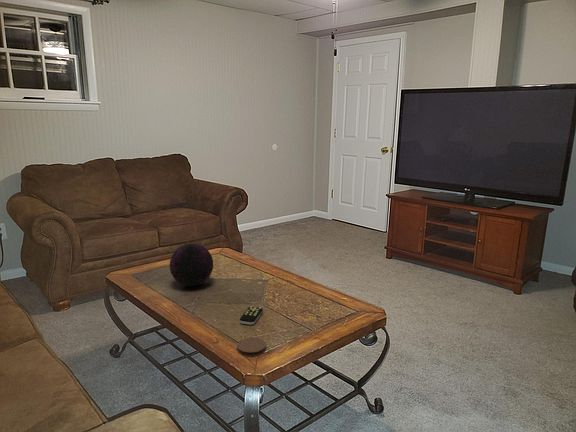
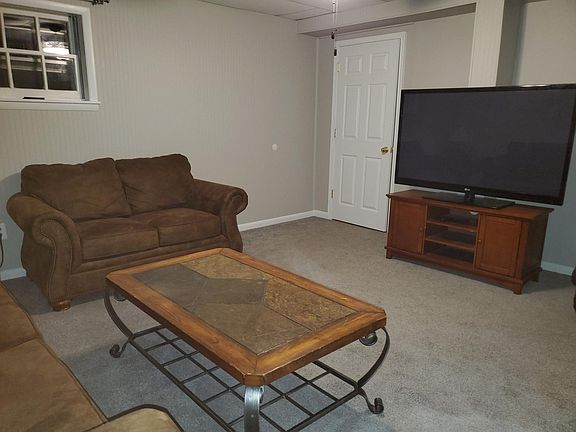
- coaster [236,336,267,357]
- decorative orb [169,242,214,287]
- remote control [239,305,264,326]
